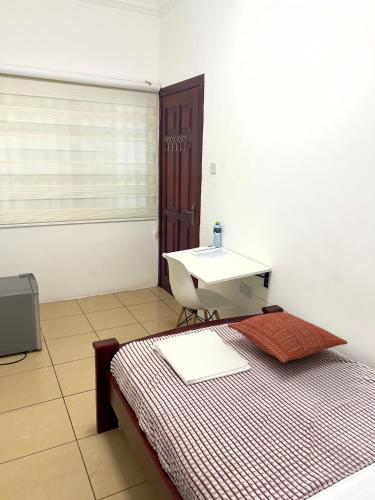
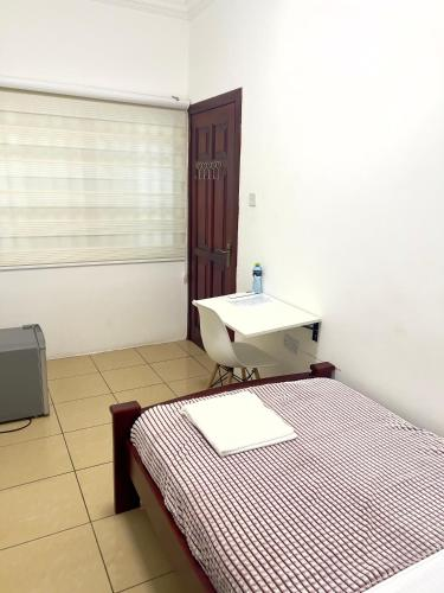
- pillow [227,311,348,364]
